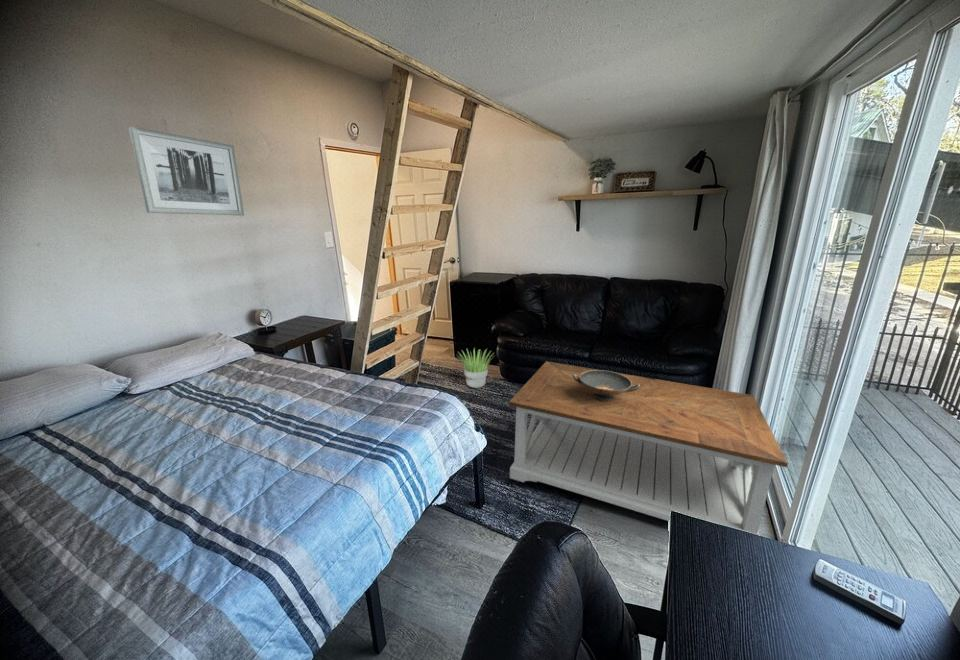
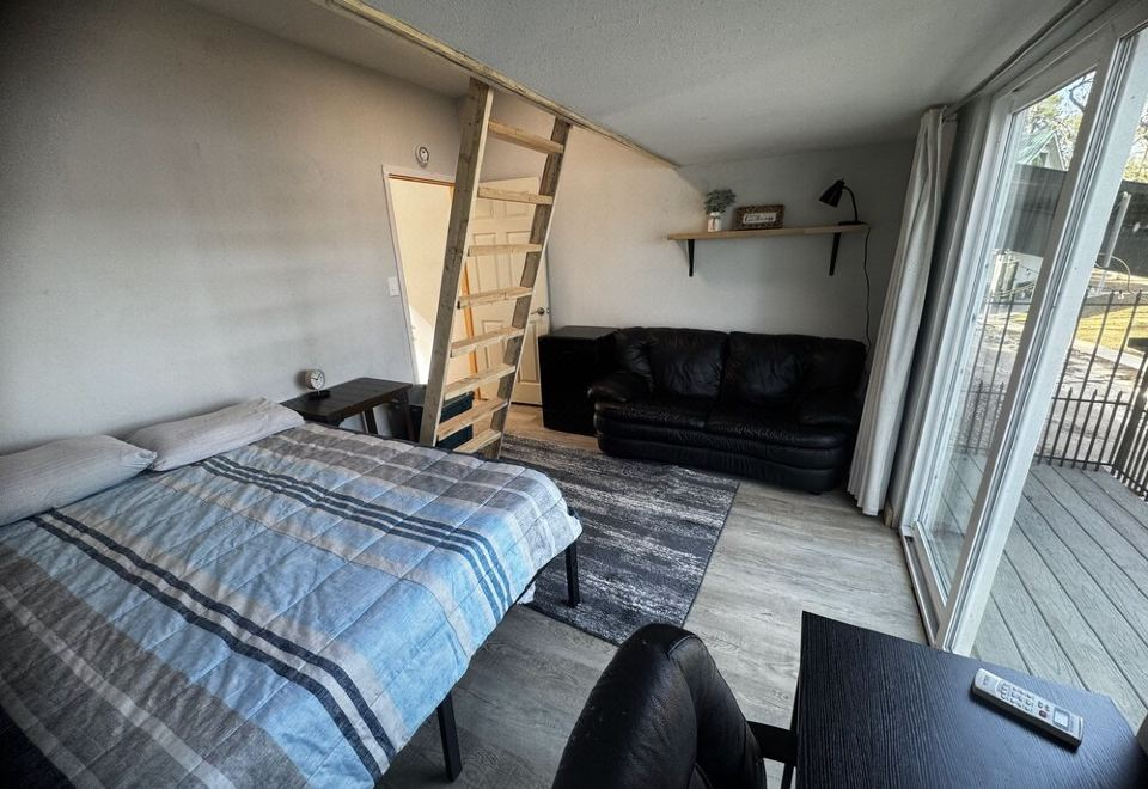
- decorative bowl [573,369,640,402]
- coffee table [508,360,789,535]
- potted plant [457,346,495,389]
- wall art [127,126,245,217]
